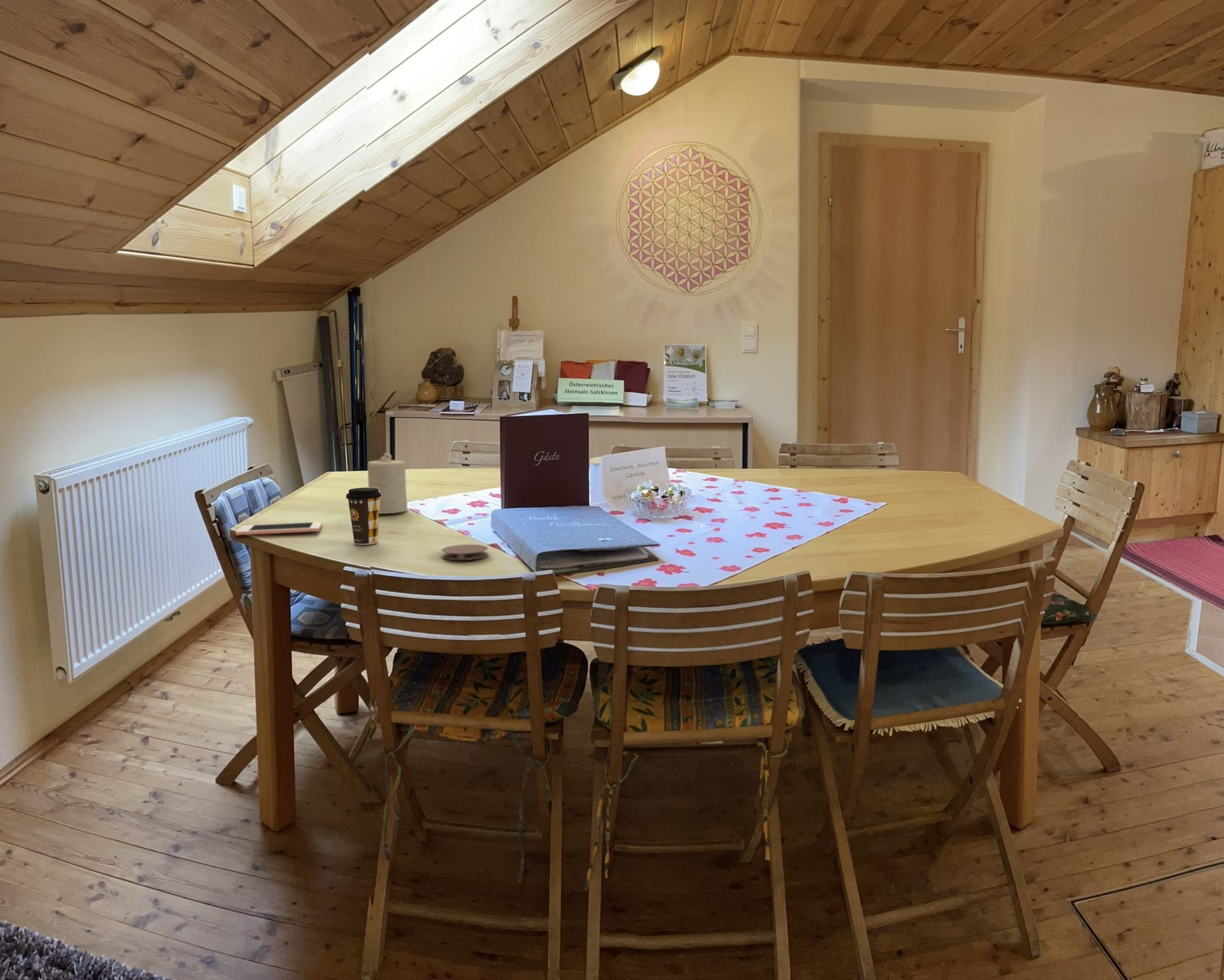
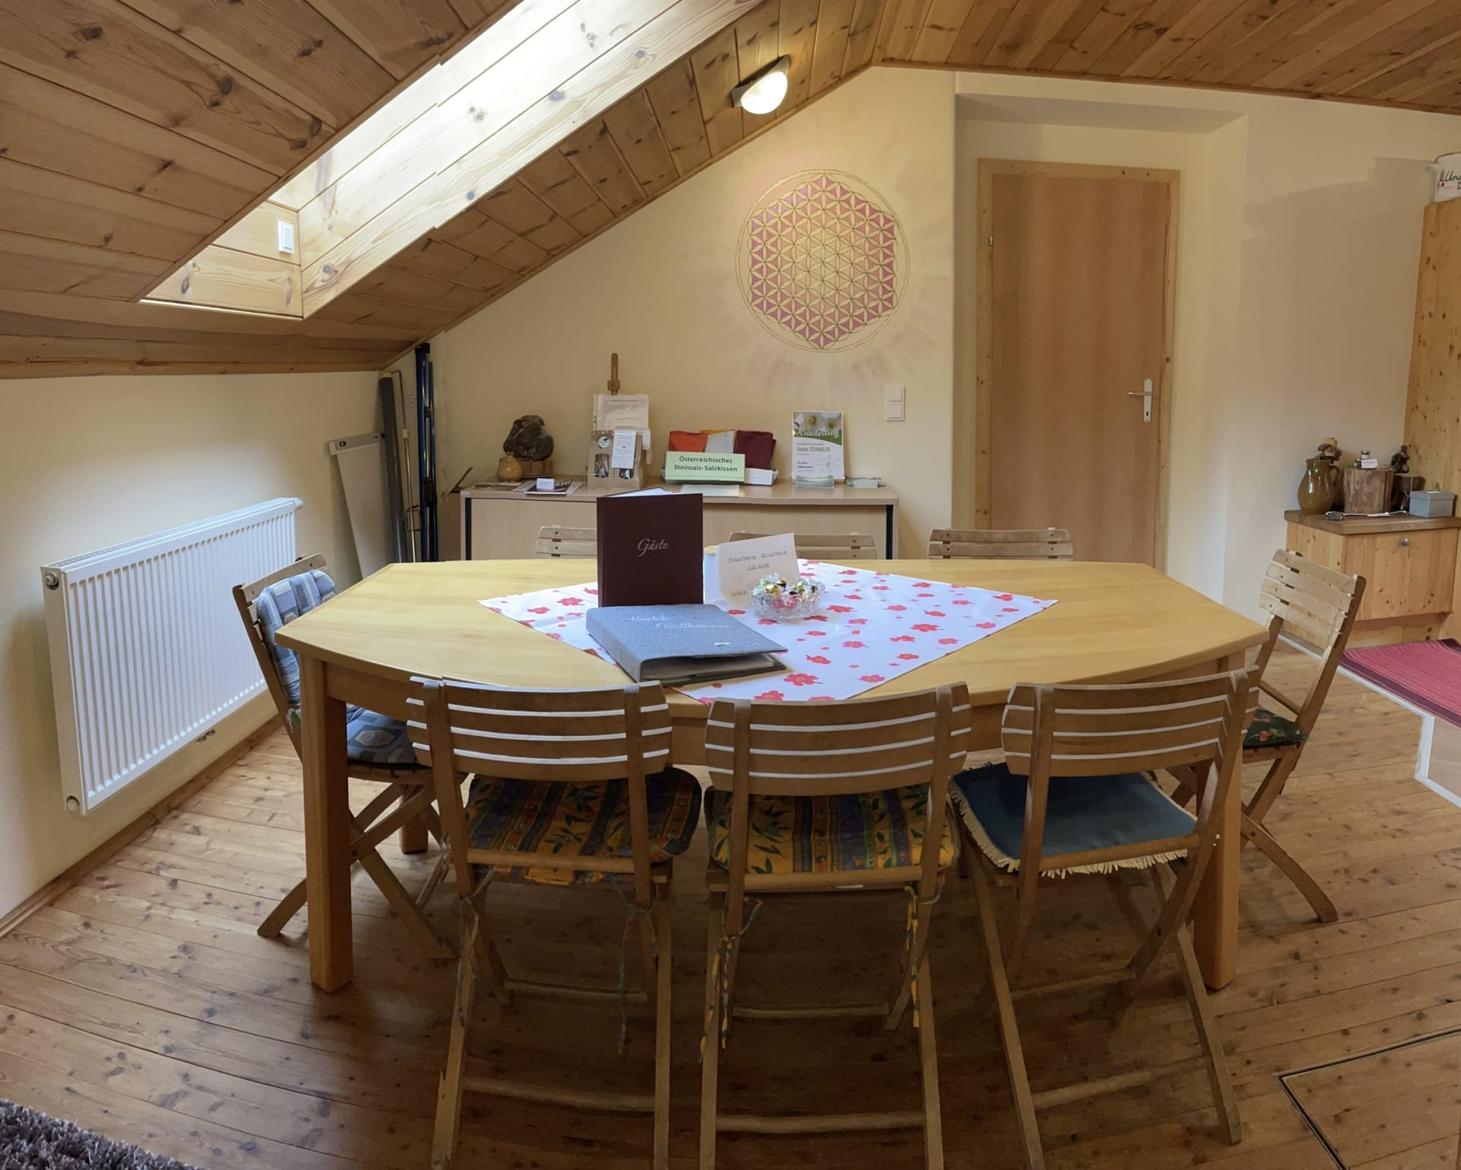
- candle [367,452,408,514]
- coffee cup [346,487,382,545]
- cell phone [235,522,323,536]
- coaster [441,544,489,560]
